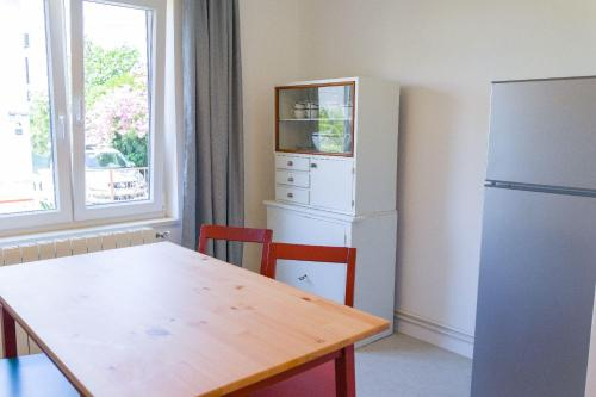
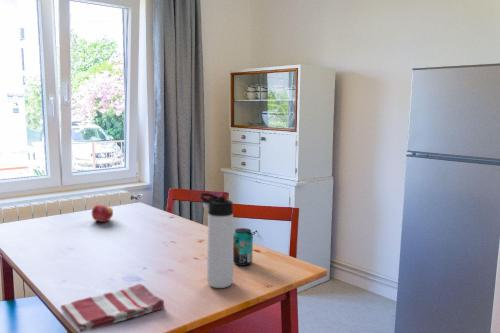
+ fruit [91,203,114,223]
+ dish towel [60,283,166,333]
+ beverage can [233,227,254,267]
+ thermos bottle [199,192,234,289]
